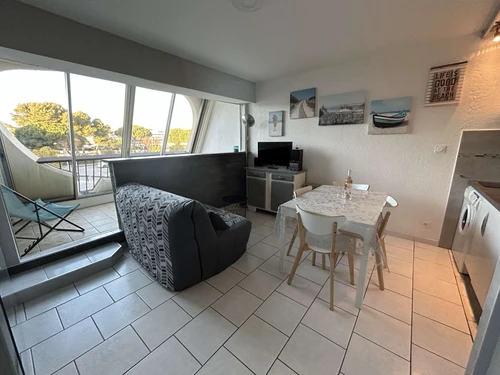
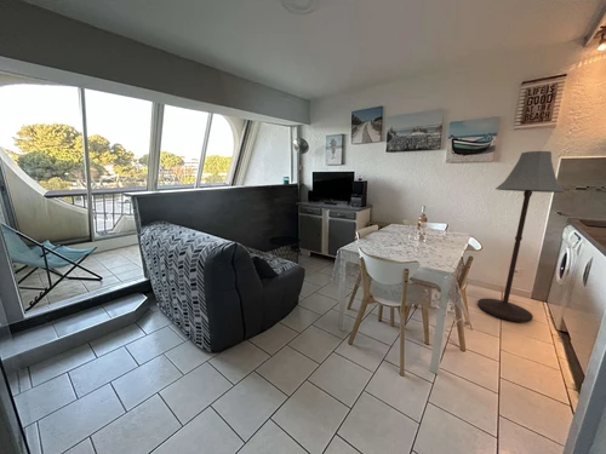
+ floor lamp [476,150,566,323]
